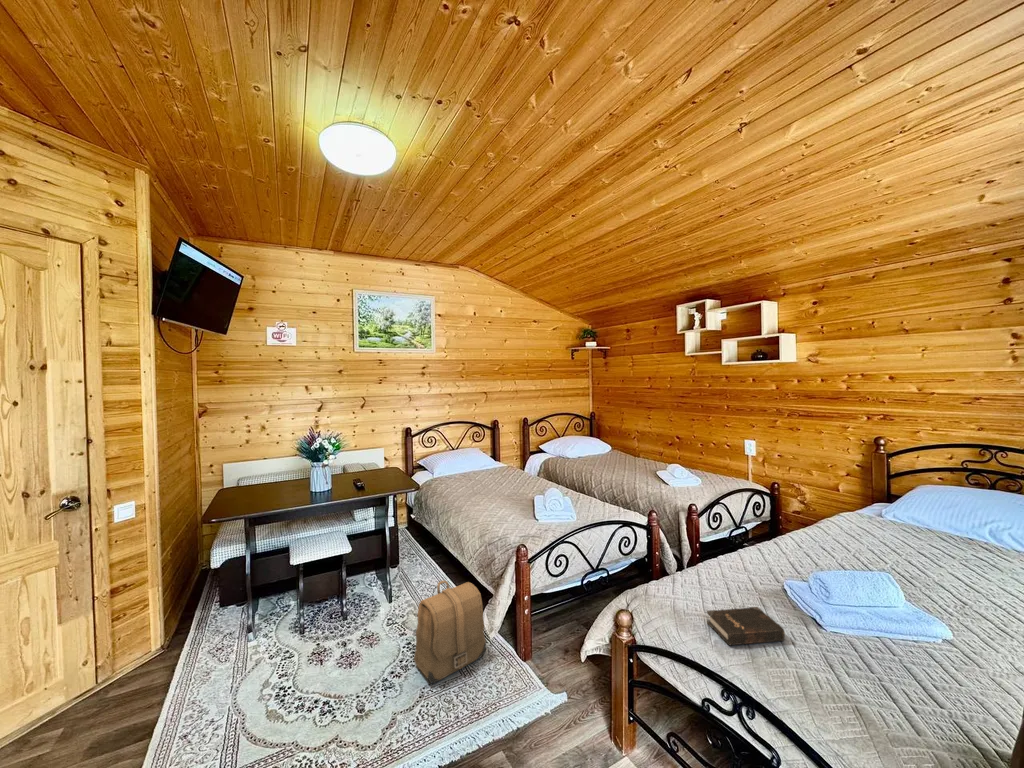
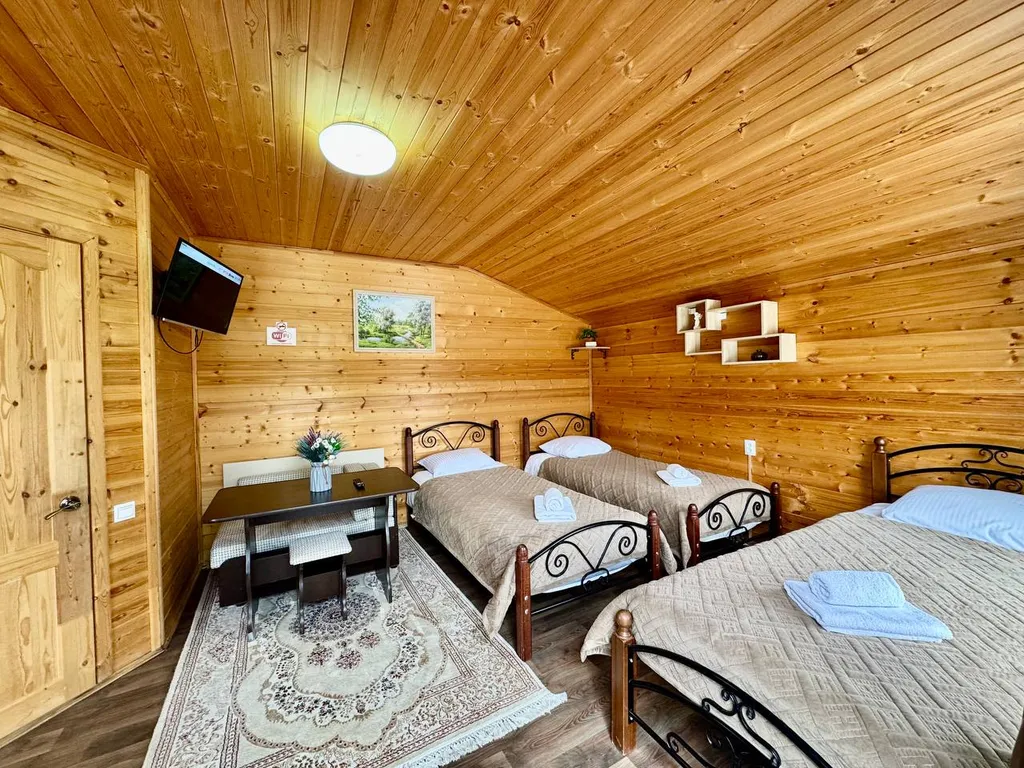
- backpack [413,579,487,684]
- hardback book [706,606,786,647]
